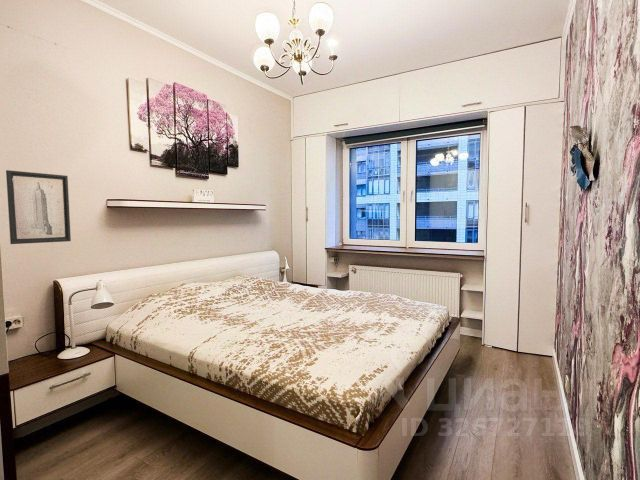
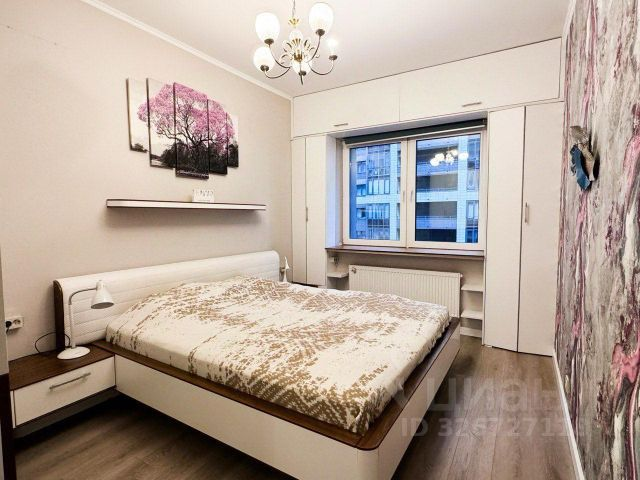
- wall art [5,169,72,245]
